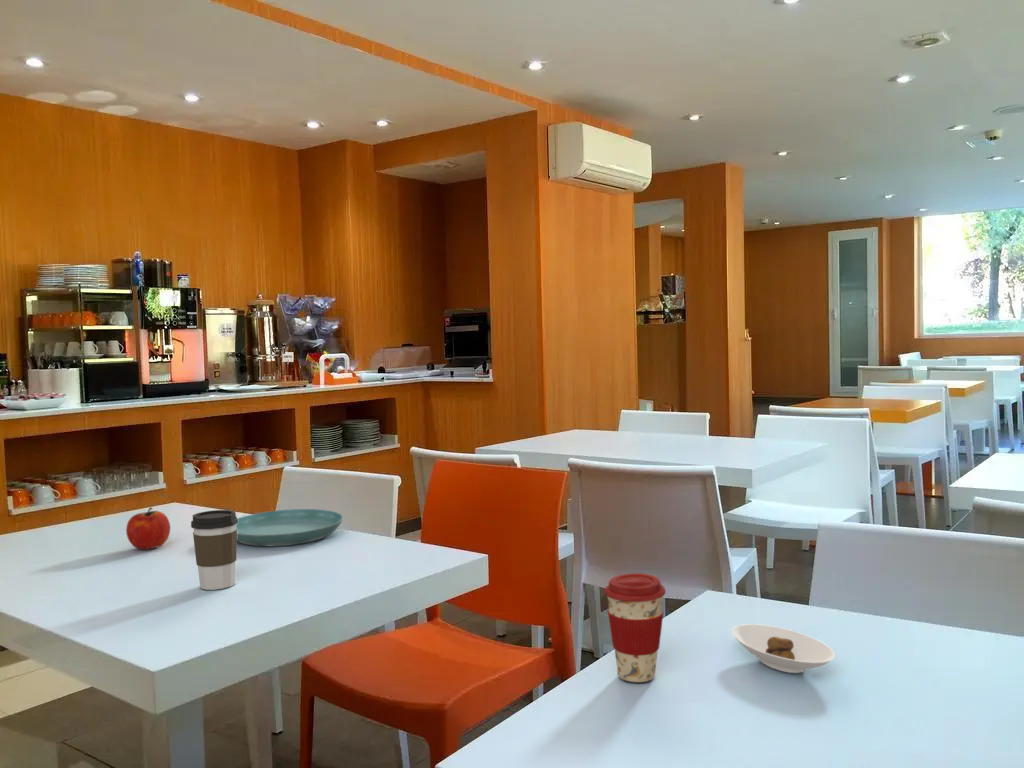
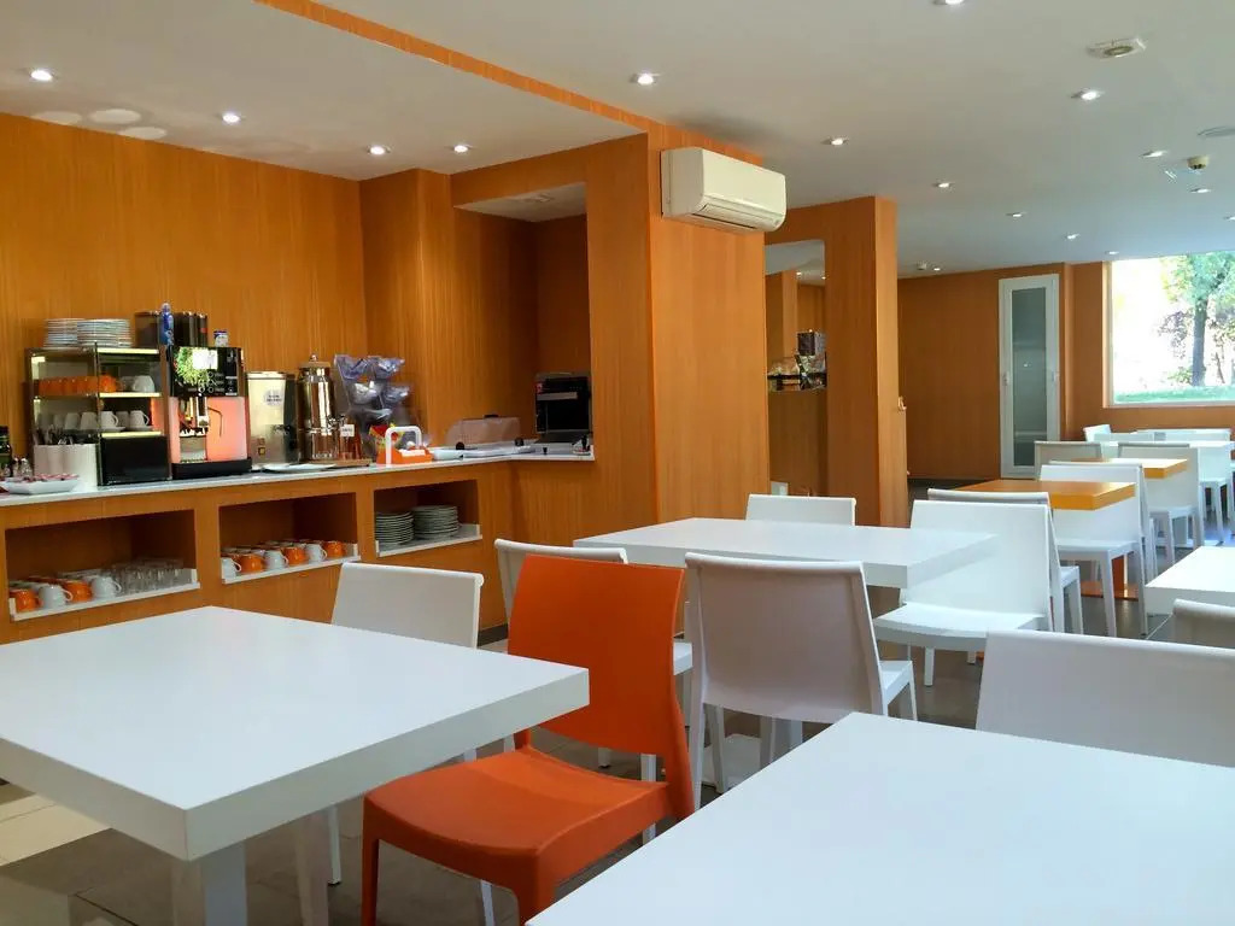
- saucer [731,623,836,674]
- coffee cup [190,509,238,591]
- saucer [236,508,344,548]
- fruit [125,506,171,550]
- coffee cup [603,572,667,683]
